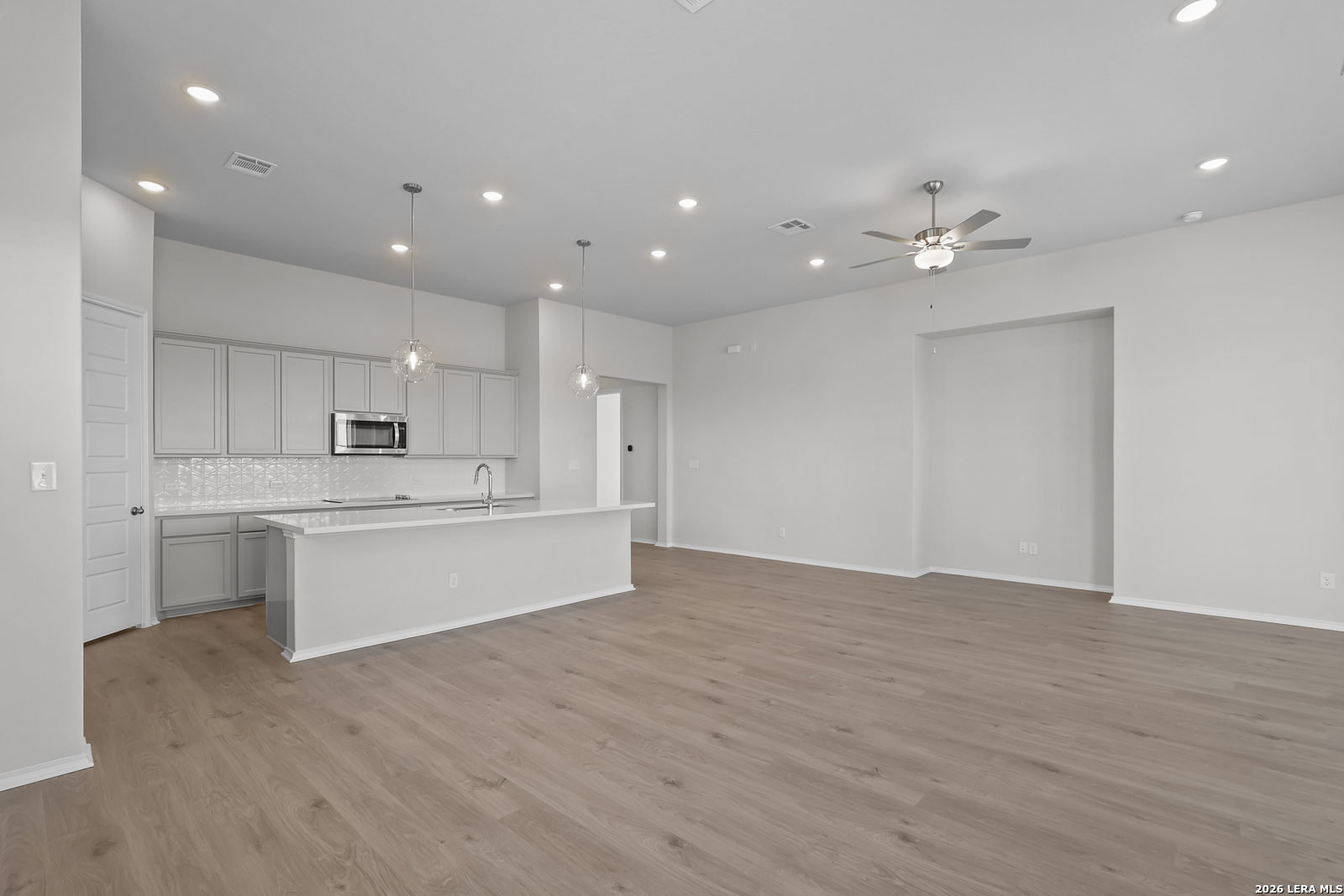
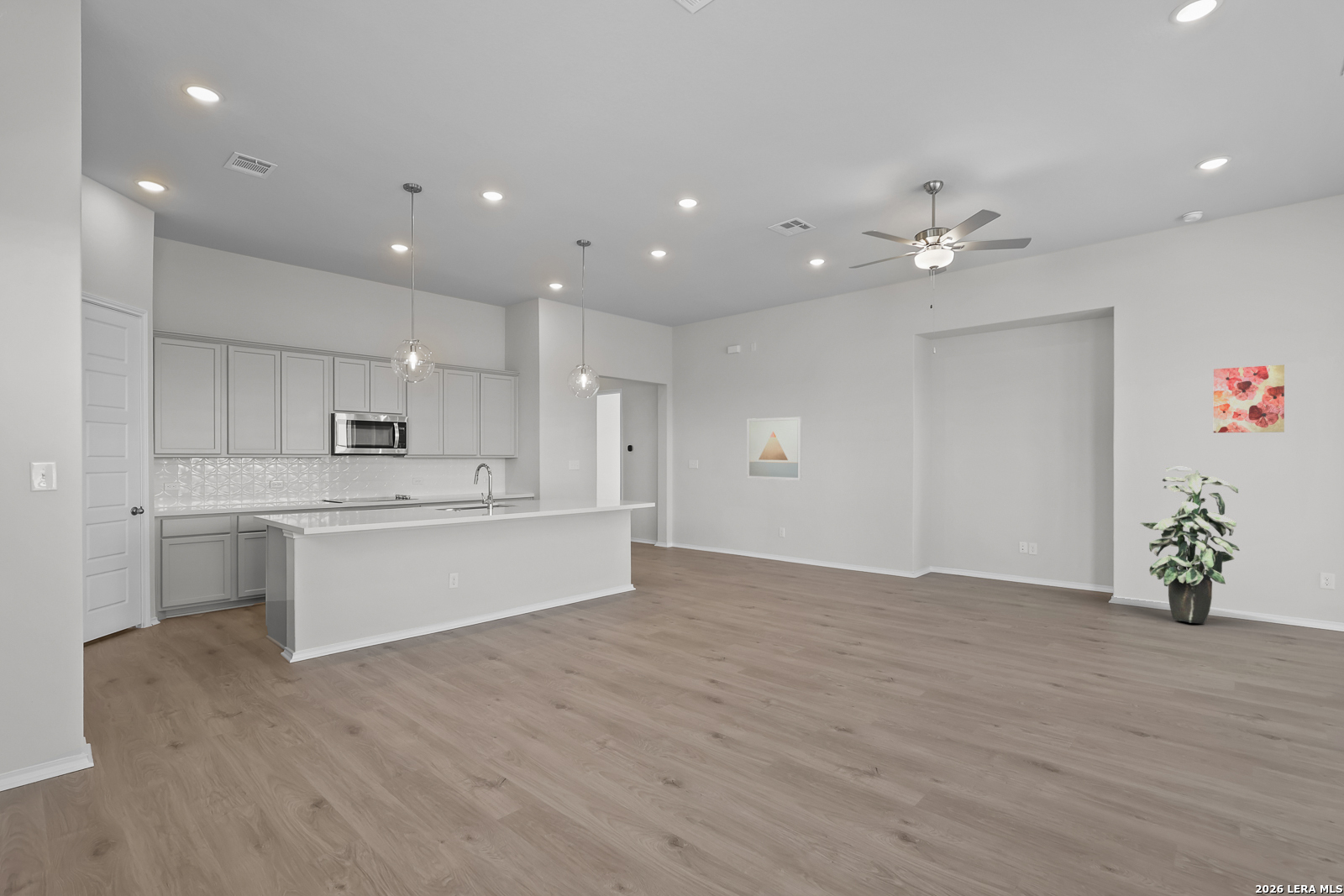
+ indoor plant [1139,466,1241,625]
+ wall art [1213,364,1285,433]
+ wall art [746,417,803,481]
